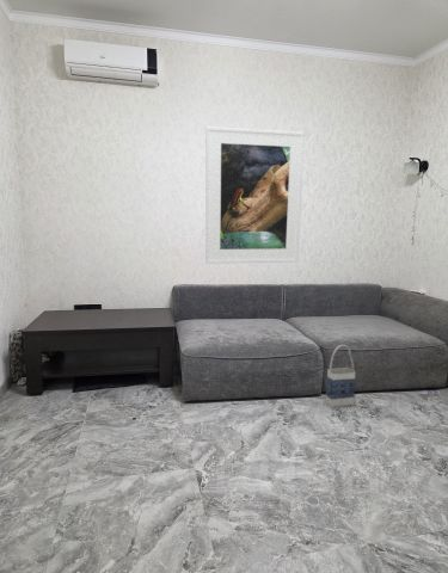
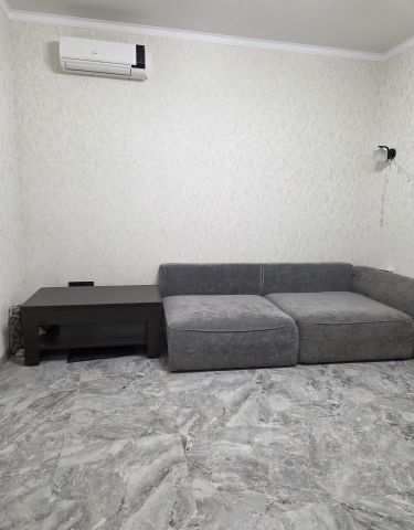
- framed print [204,125,306,265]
- bag [325,344,356,408]
